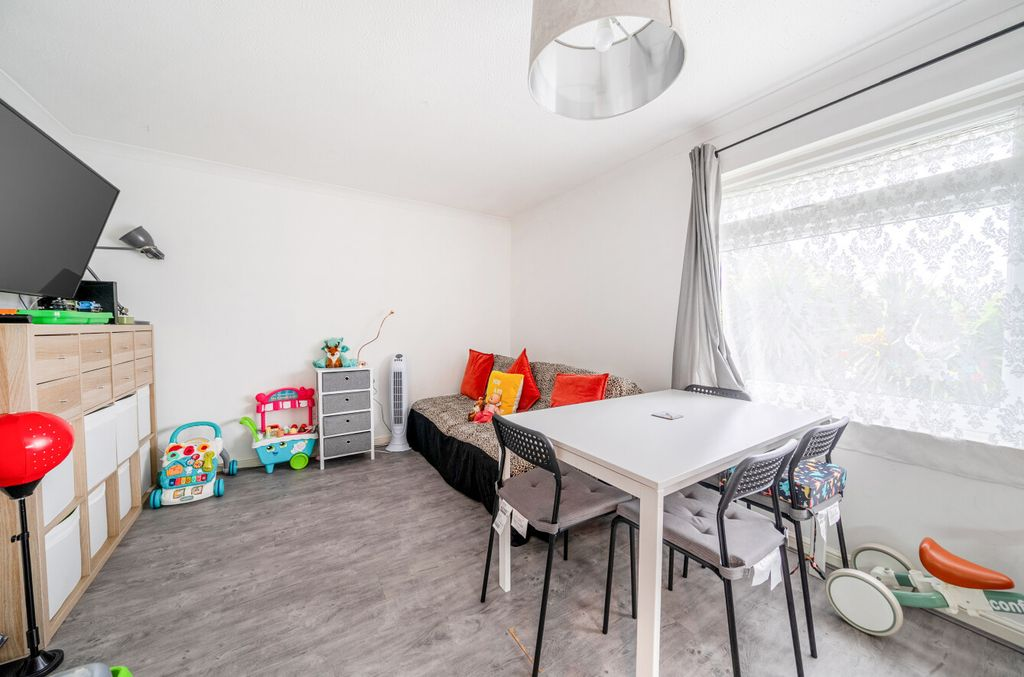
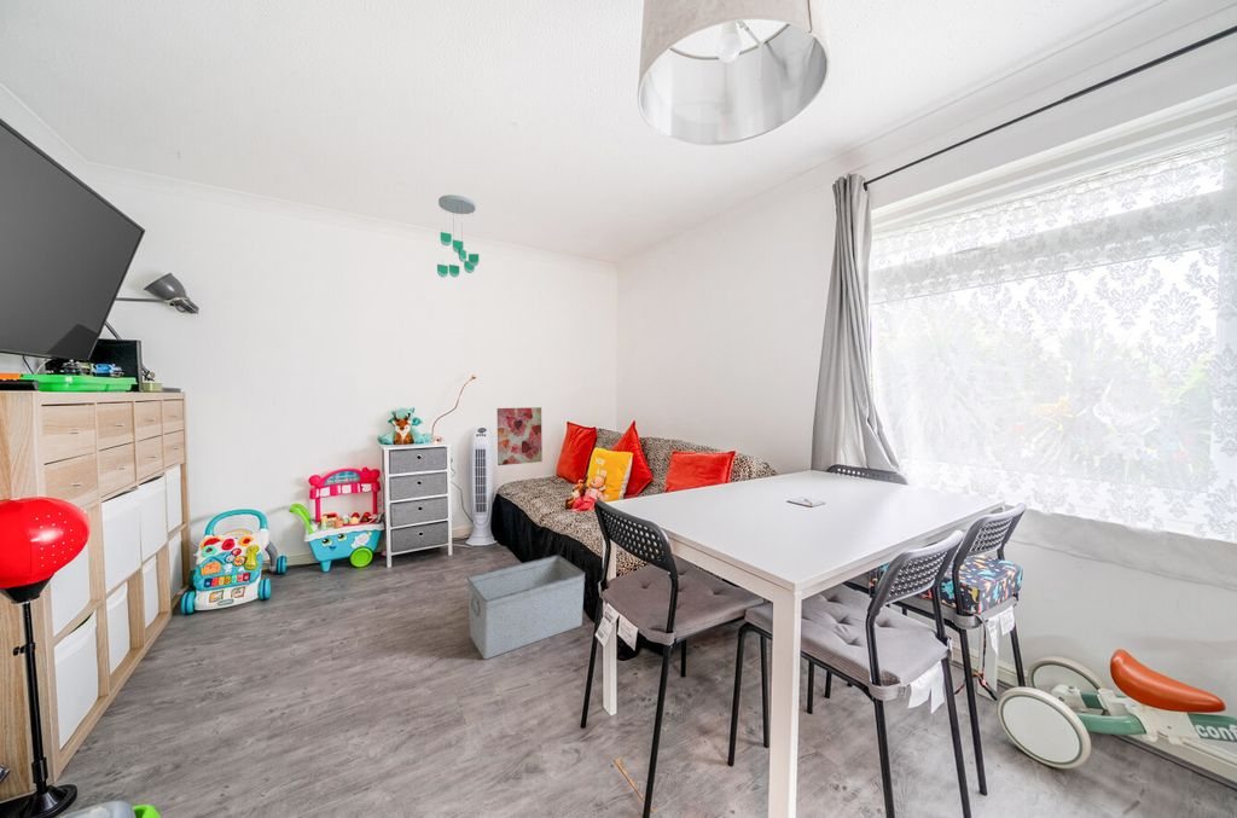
+ ceiling mobile [436,193,480,278]
+ wall art [496,406,544,466]
+ storage bin [465,555,586,661]
